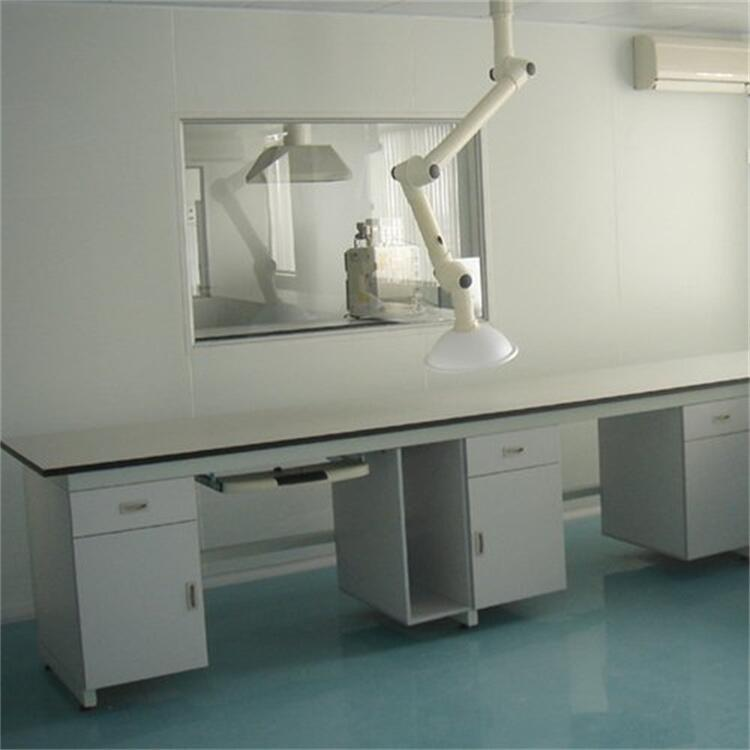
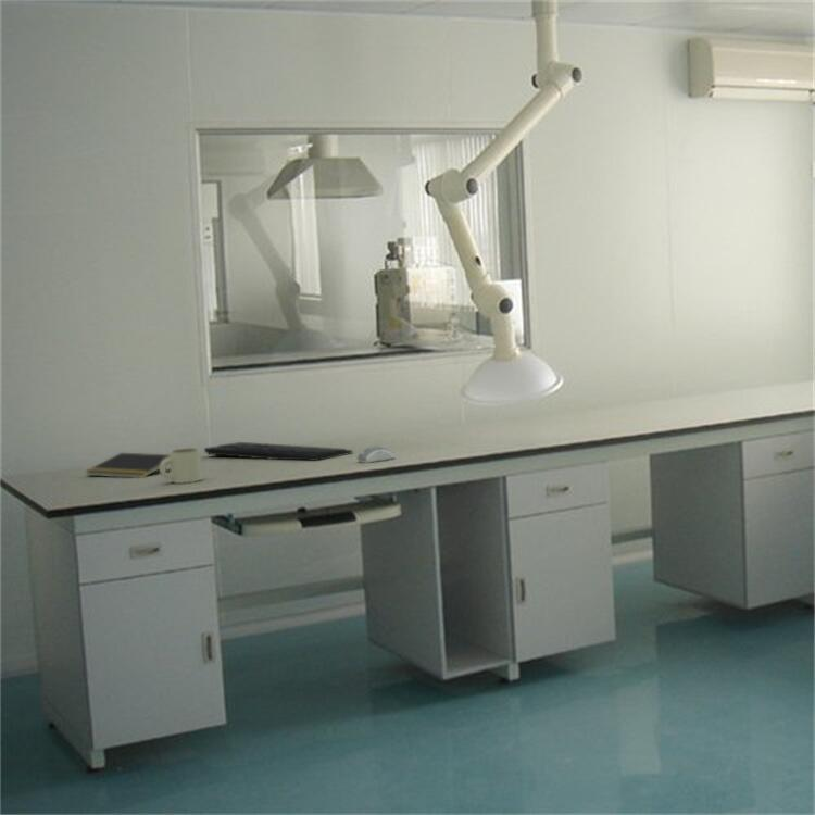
+ keyboard [203,441,354,462]
+ notepad [85,452,171,479]
+ computer mouse [356,444,396,464]
+ mug [159,447,202,485]
